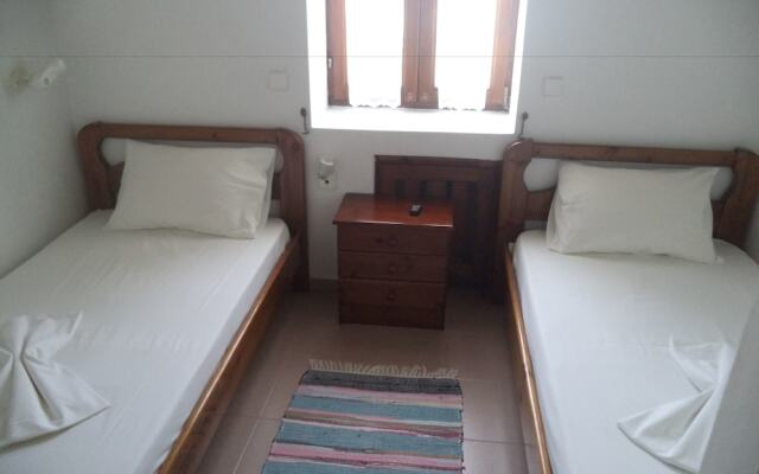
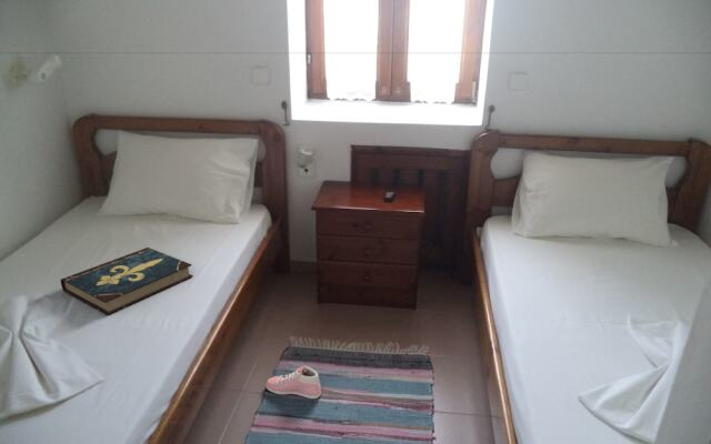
+ book [60,246,194,316]
+ sneaker [264,365,322,400]
